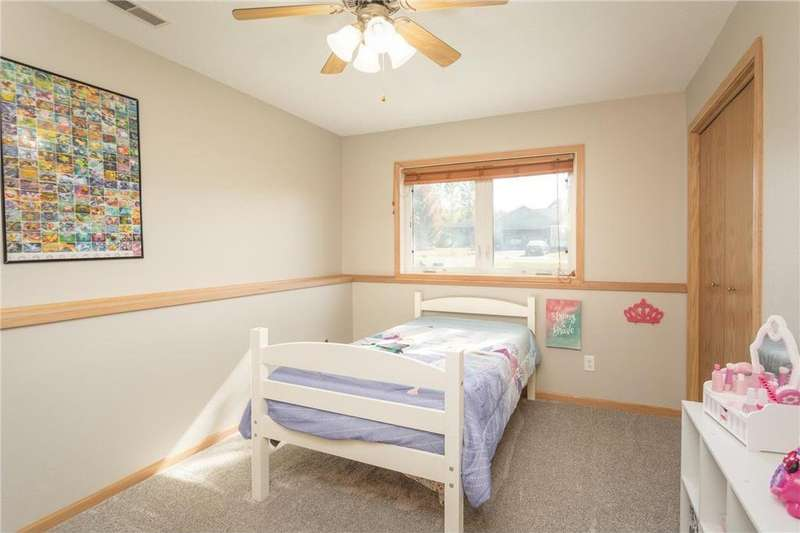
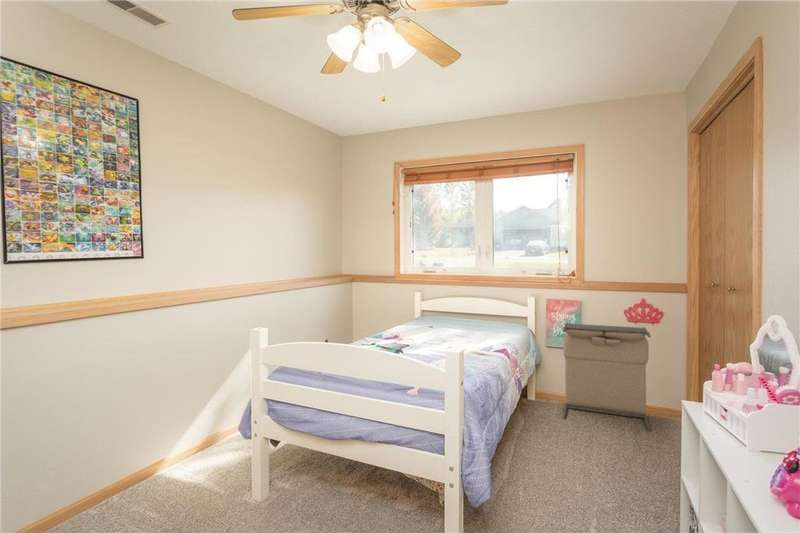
+ laundry hamper [562,322,652,431]
